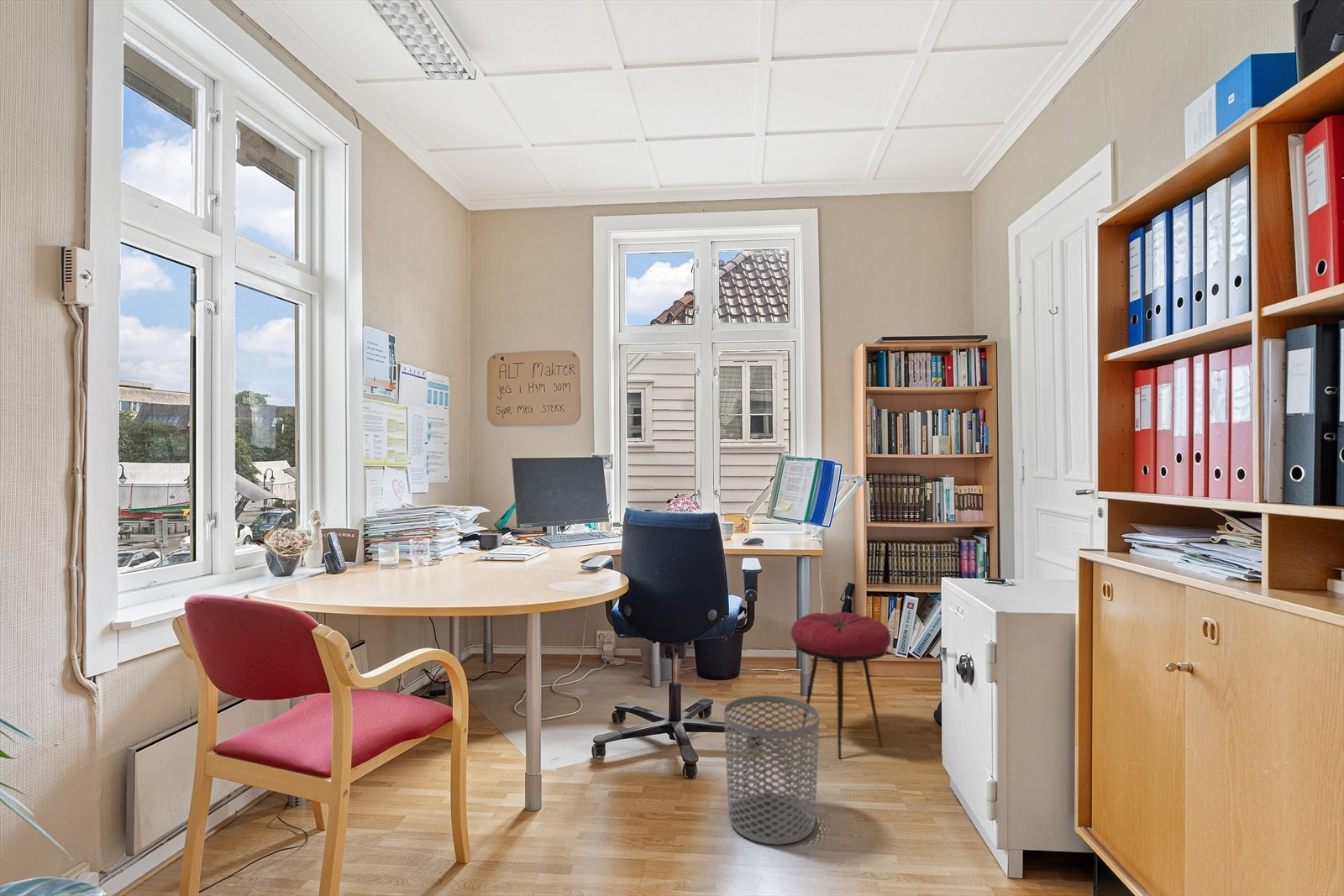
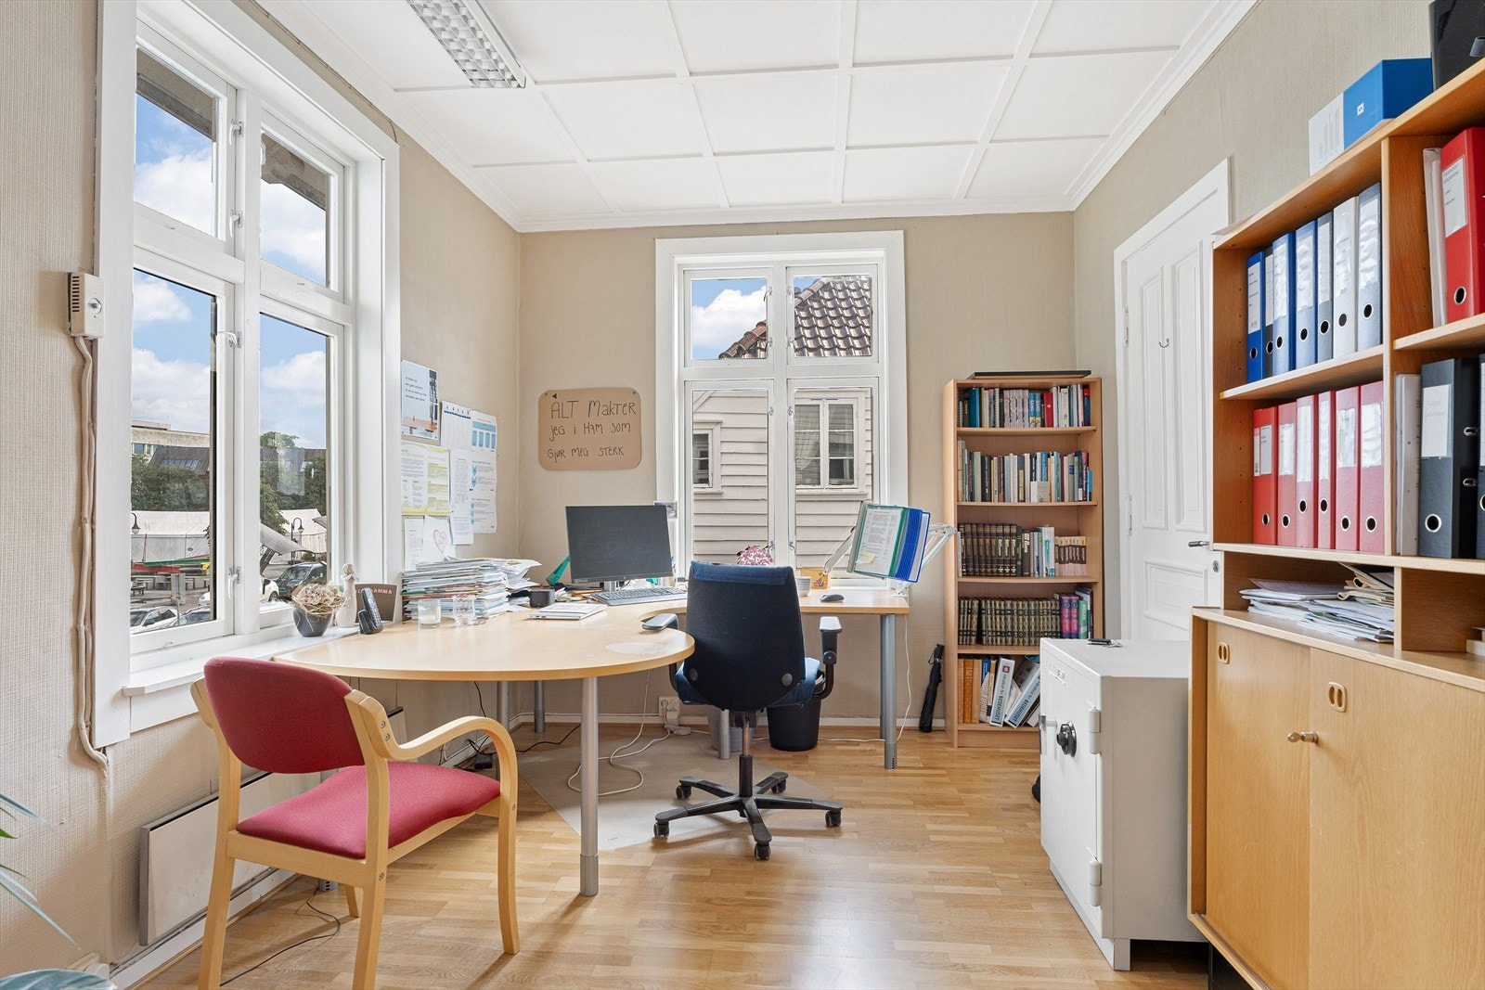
- waste bin [723,694,821,846]
- stool [790,611,891,759]
